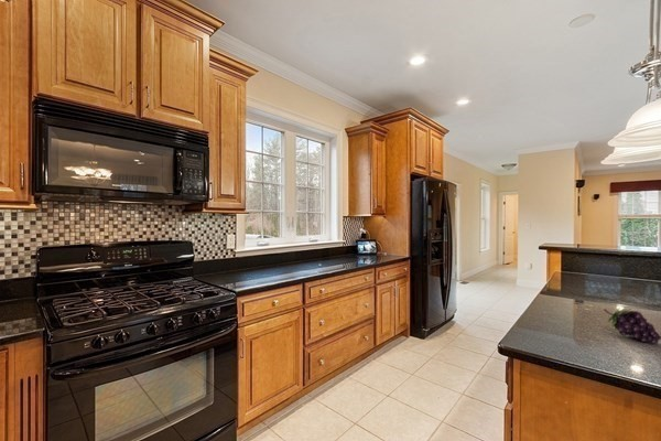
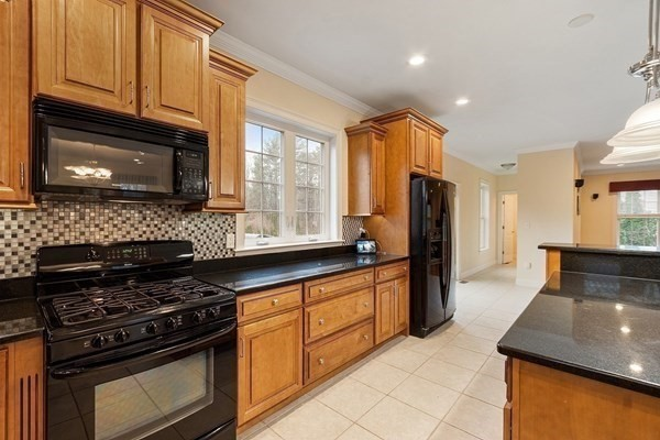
- fruit [603,305,661,345]
